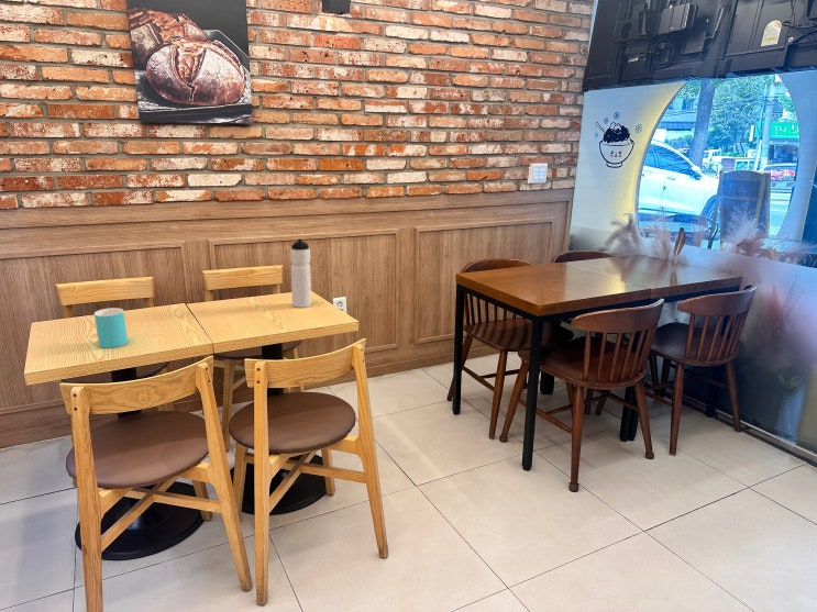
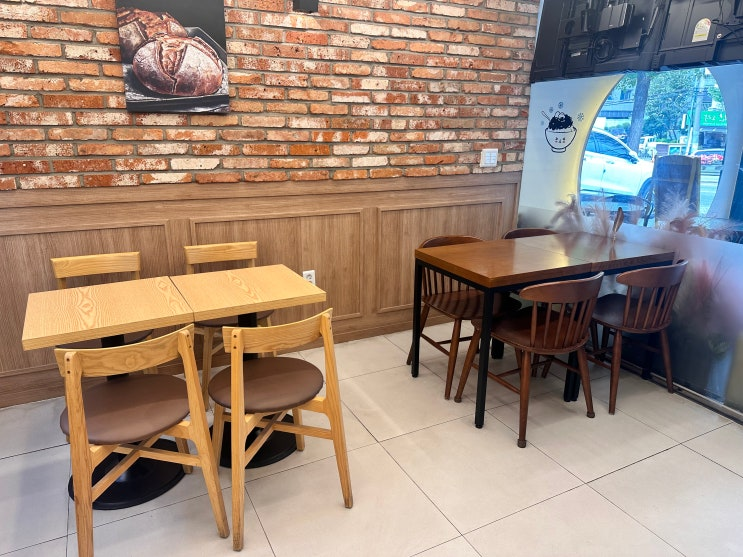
- cup [93,307,129,349]
- water bottle [289,237,312,309]
